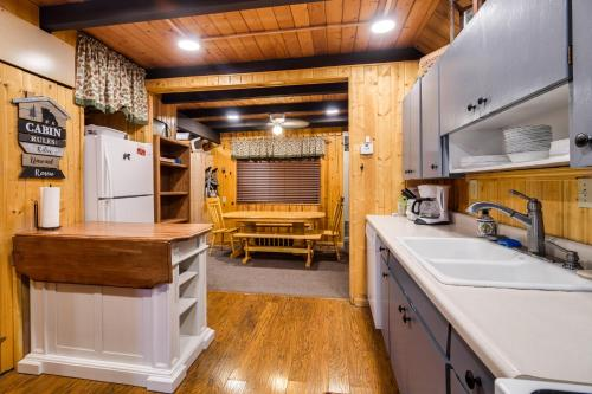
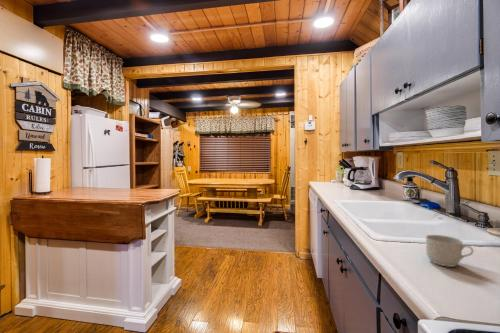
+ mug [425,234,475,268]
